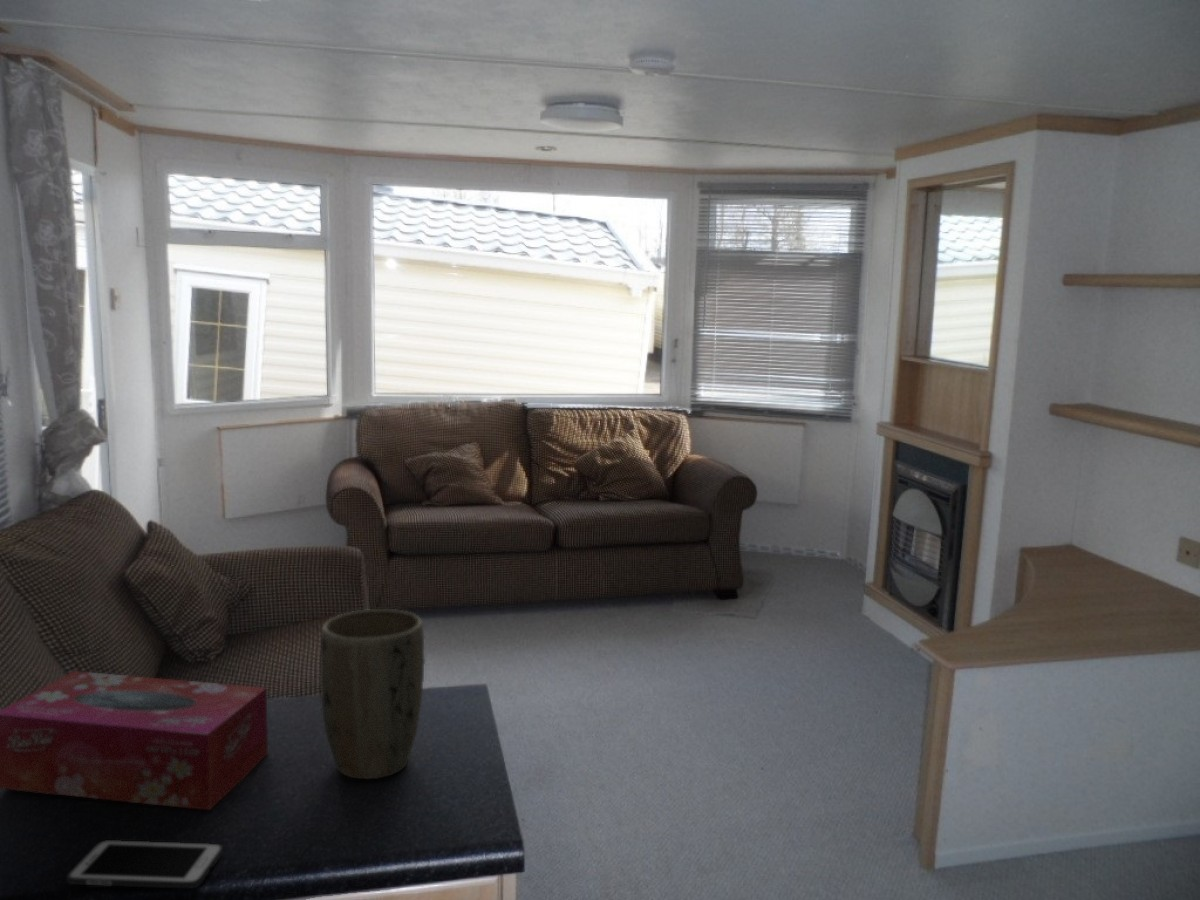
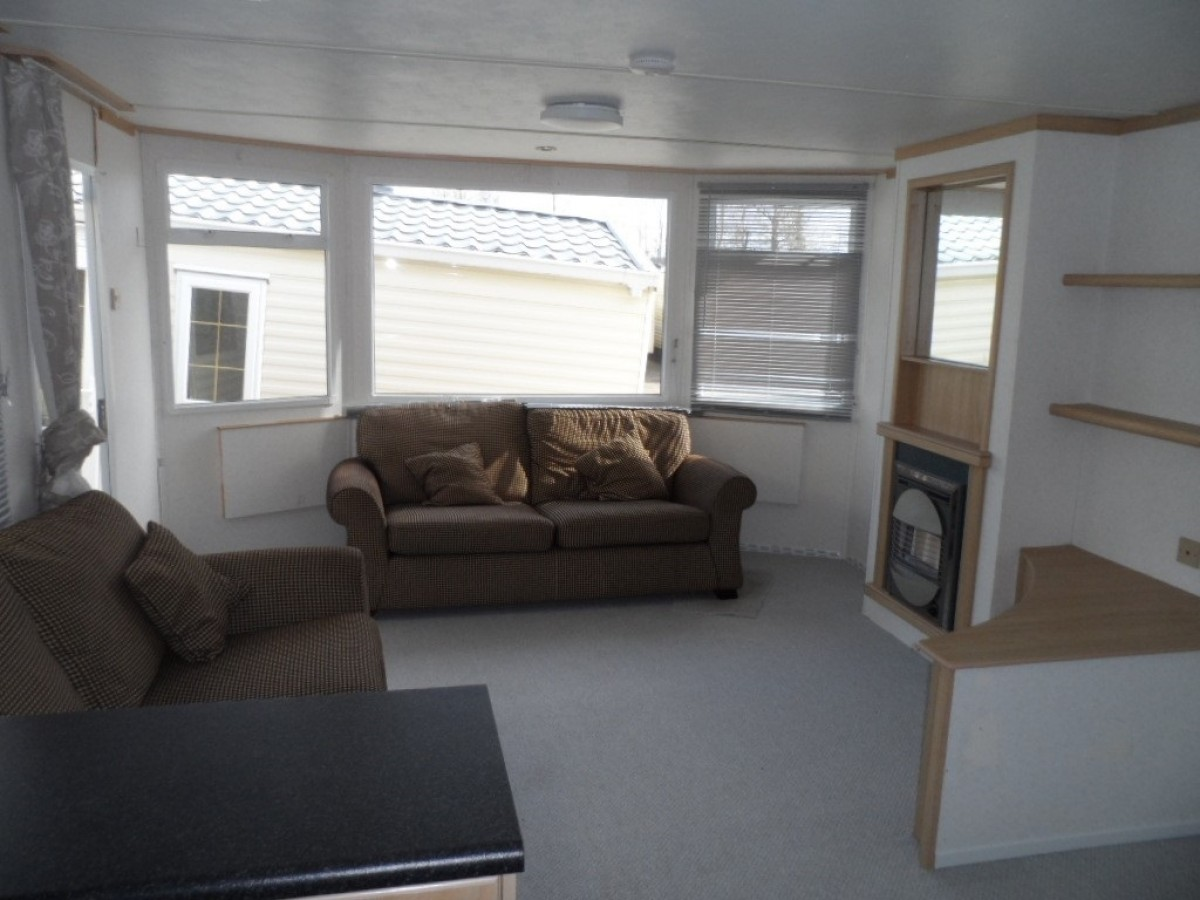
- cell phone [66,839,224,889]
- plant pot [320,608,426,780]
- tissue box [0,670,269,811]
